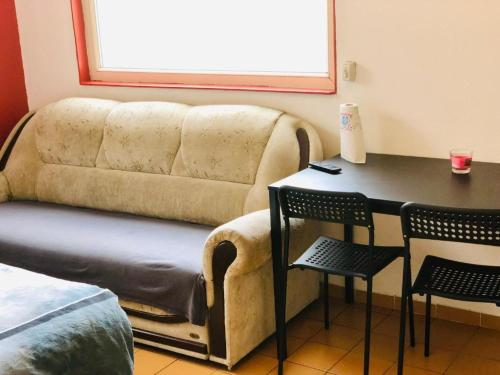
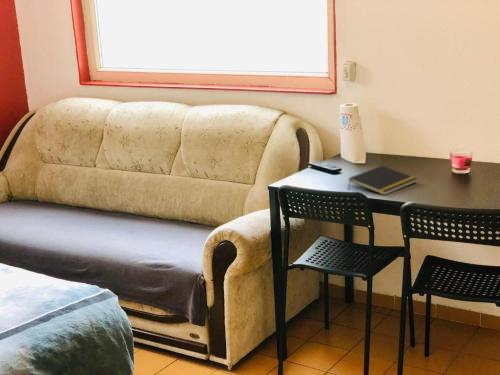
+ notepad [348,165,419,196]
